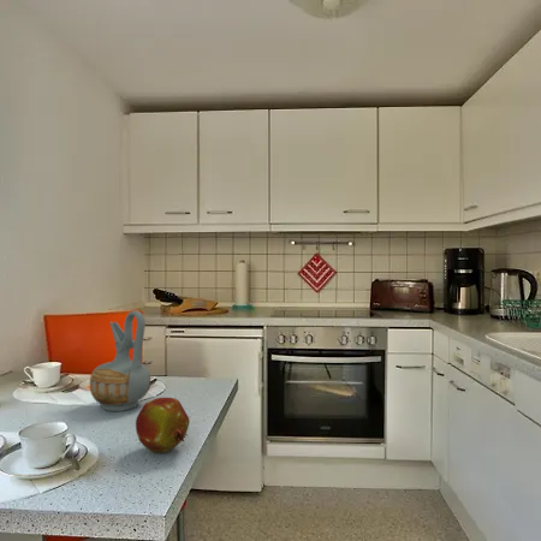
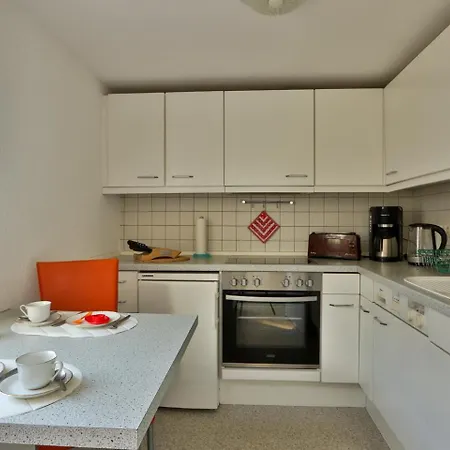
- fruit [135,397,191,454]
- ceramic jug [89,309,151,412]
